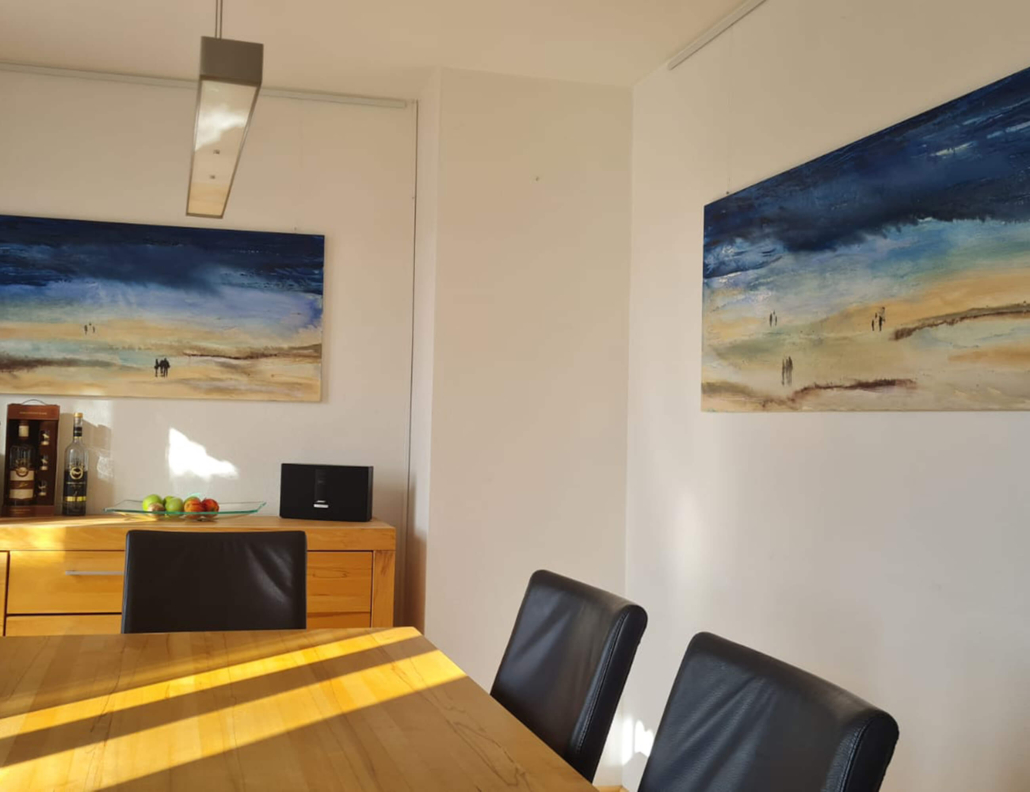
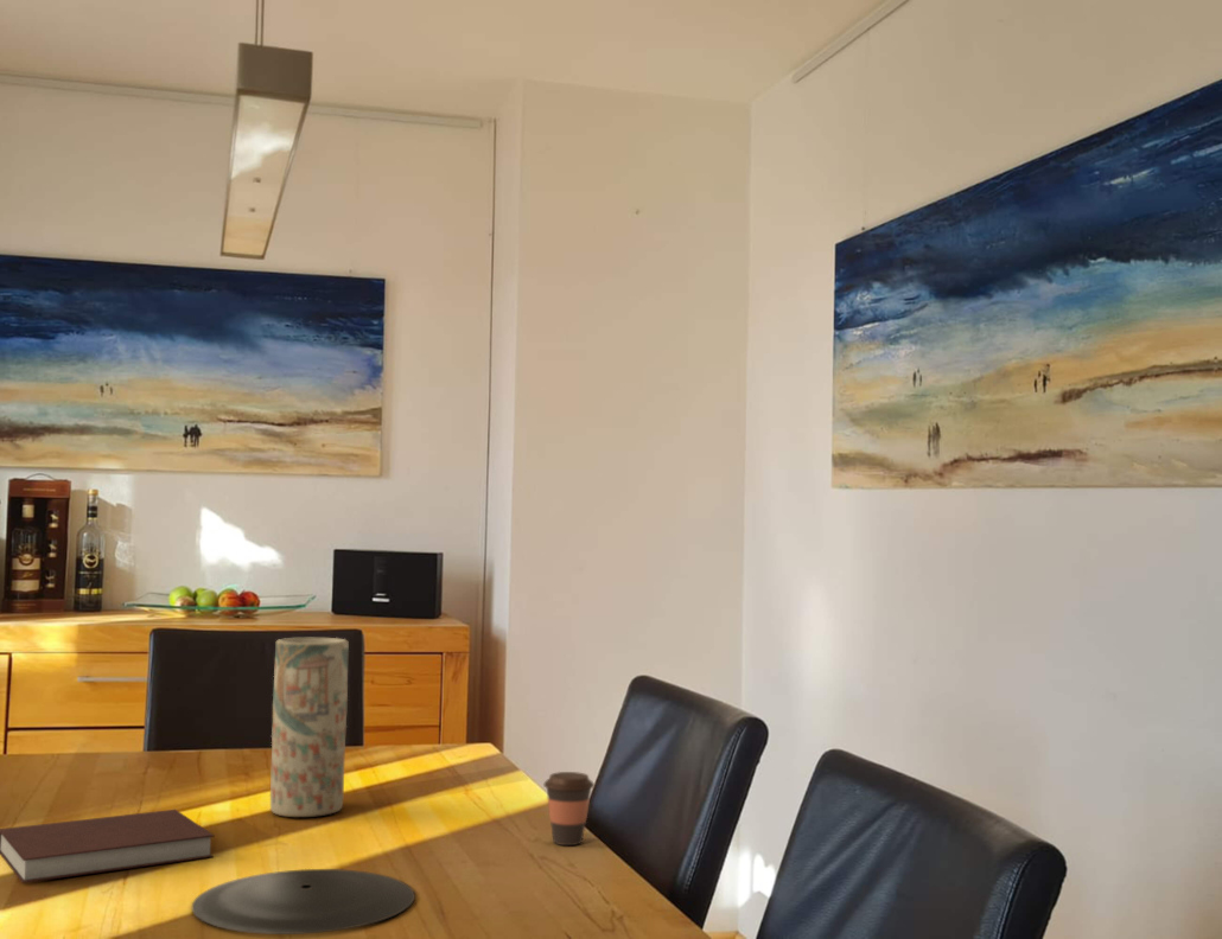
+ notebook [0,809,216,884]
+ plate [191,868,416,935]
+ coffee cup [542,771,596,847]
+ vase [269,637,350,818]
